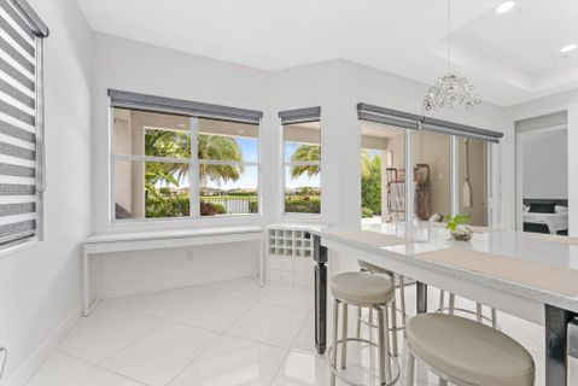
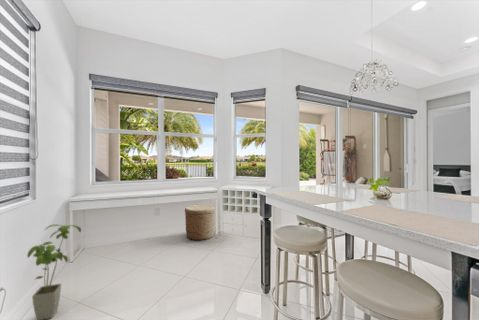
+ house plant [26,223,82,320]
+ woven basket [184,204,216,241]
